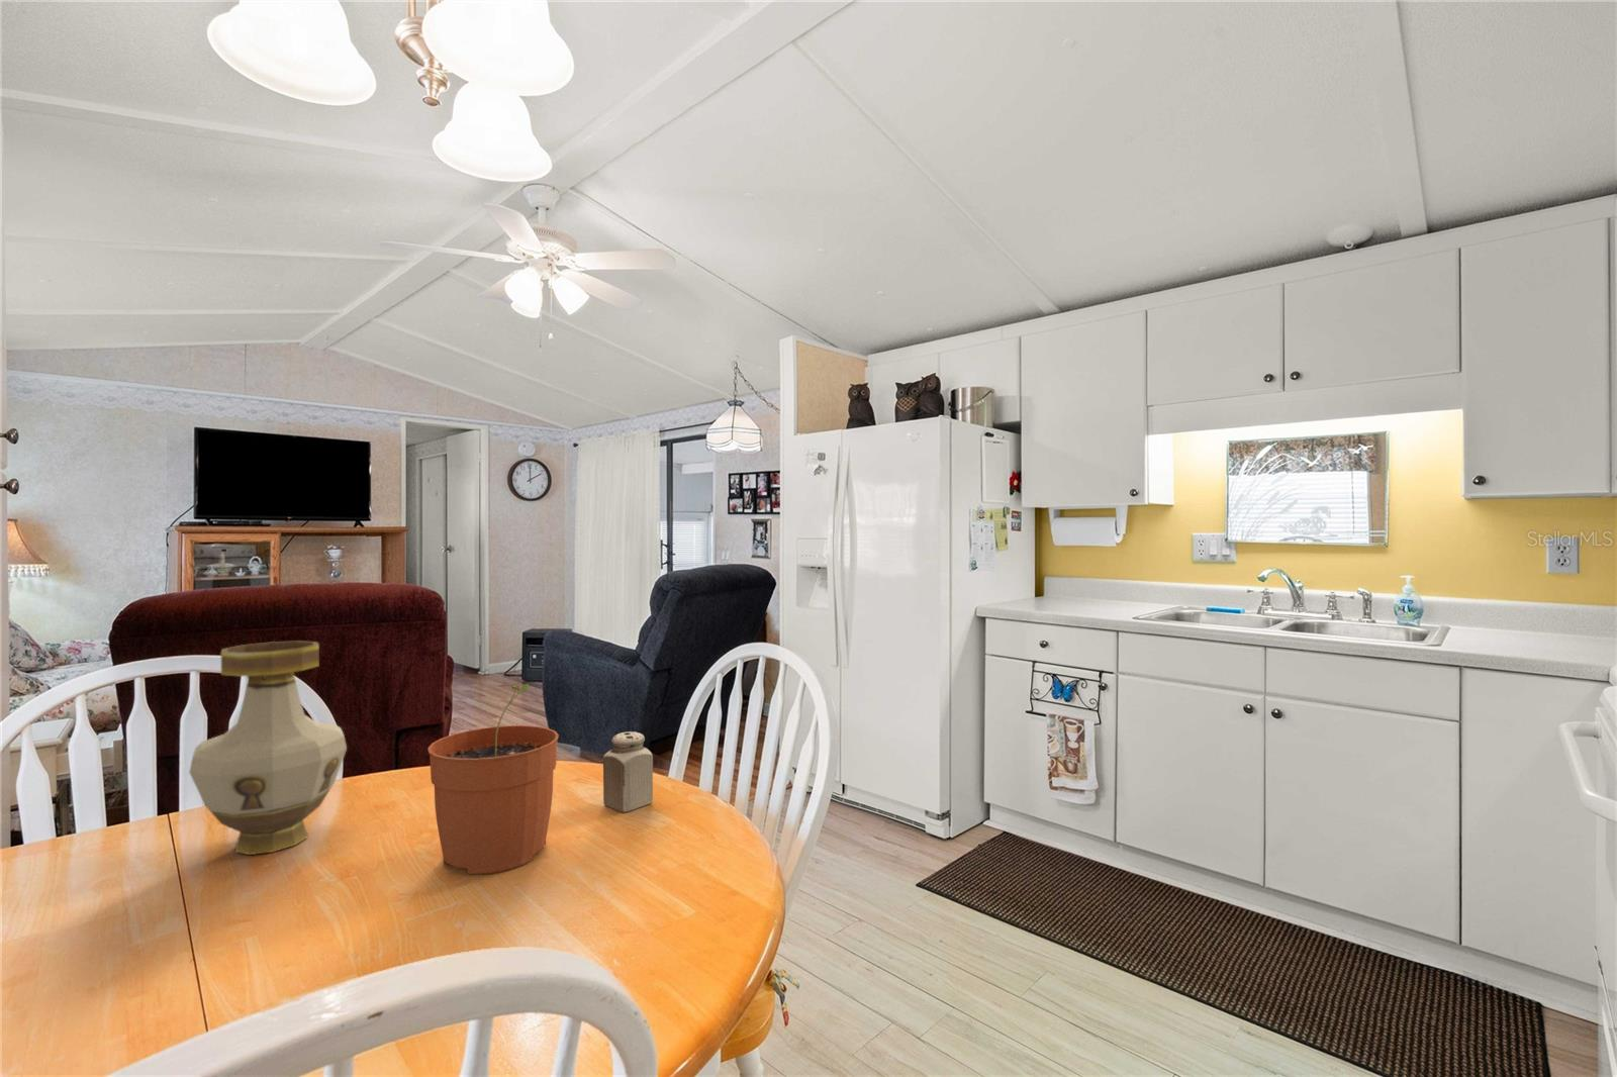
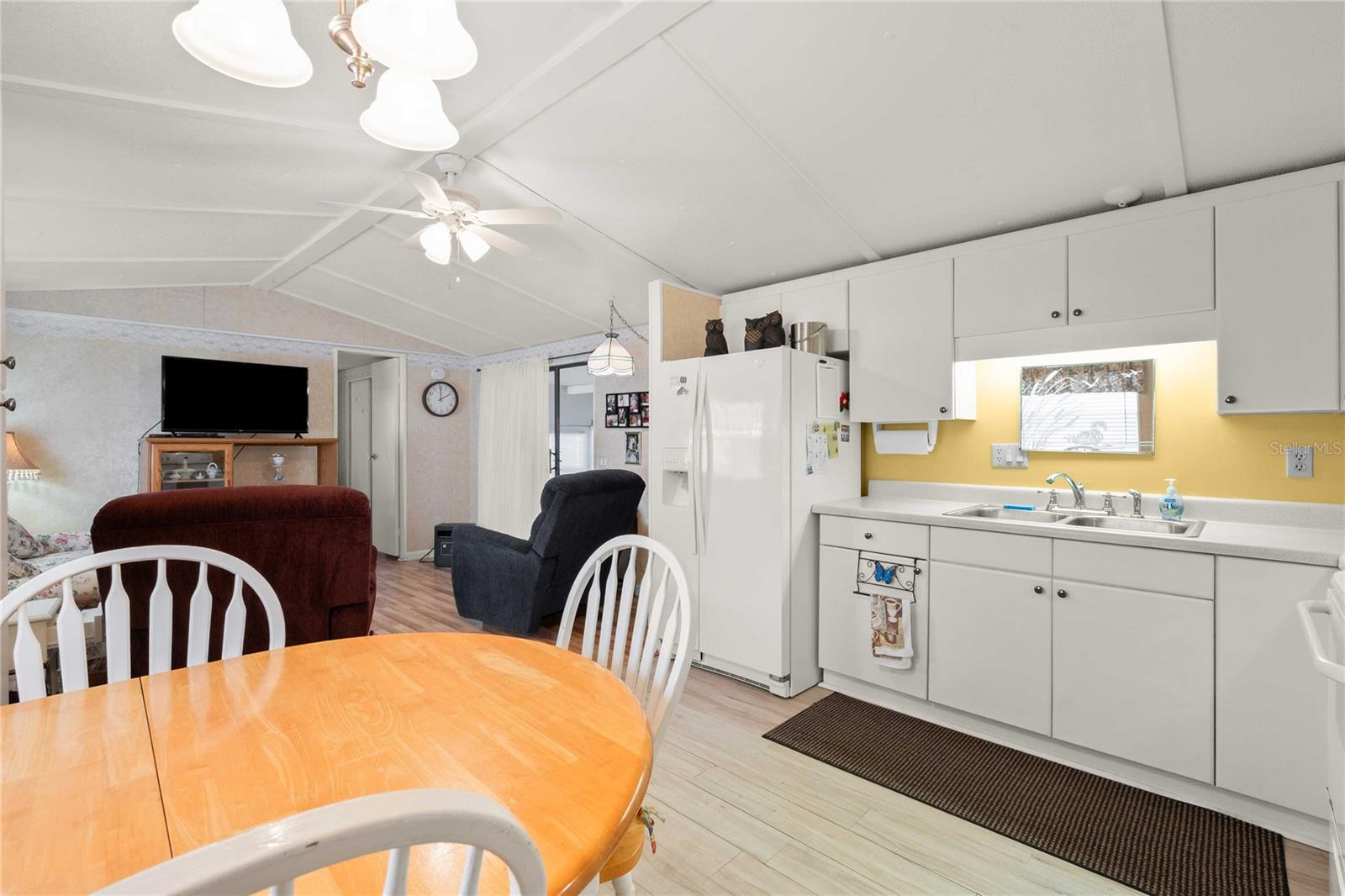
- plant pot [427,683,560,875]
- vase [188,639,347,856]
- salt shaker [602,731,654,814]
